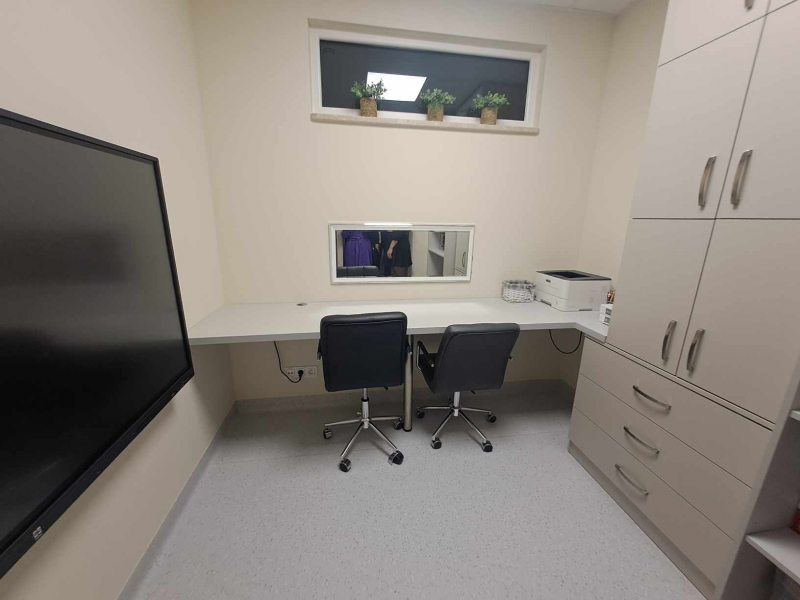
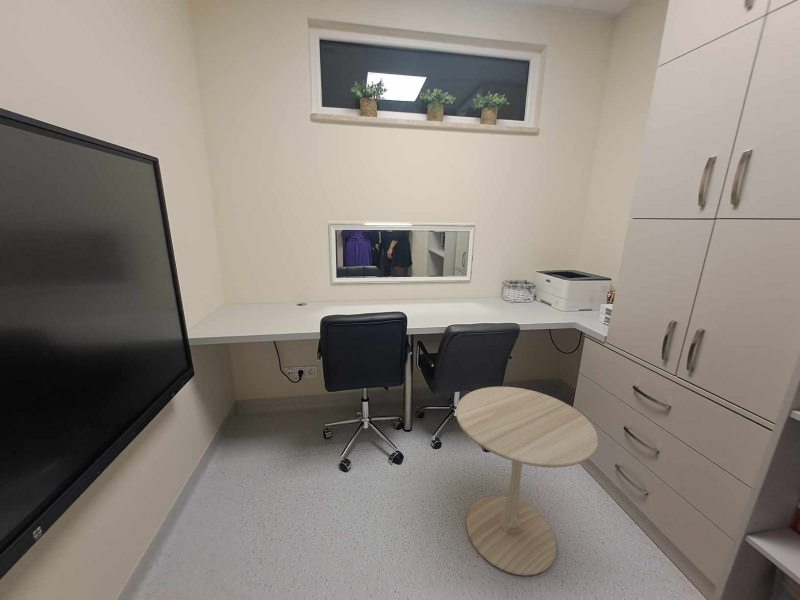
+ side table [455,386,599,577]
